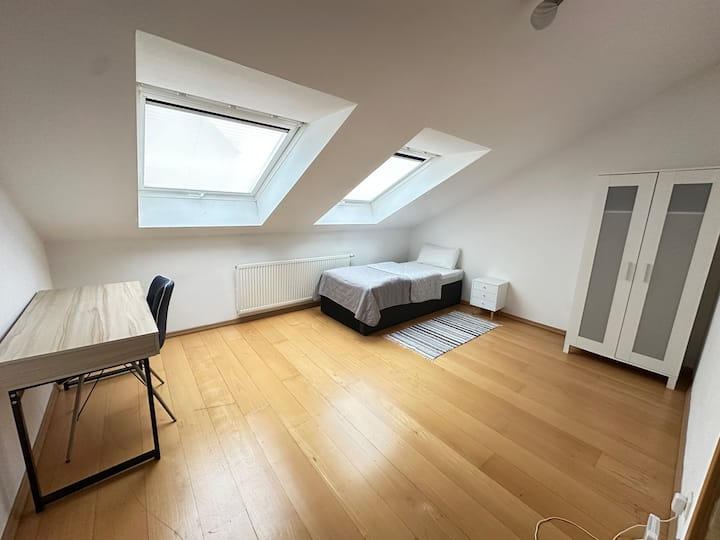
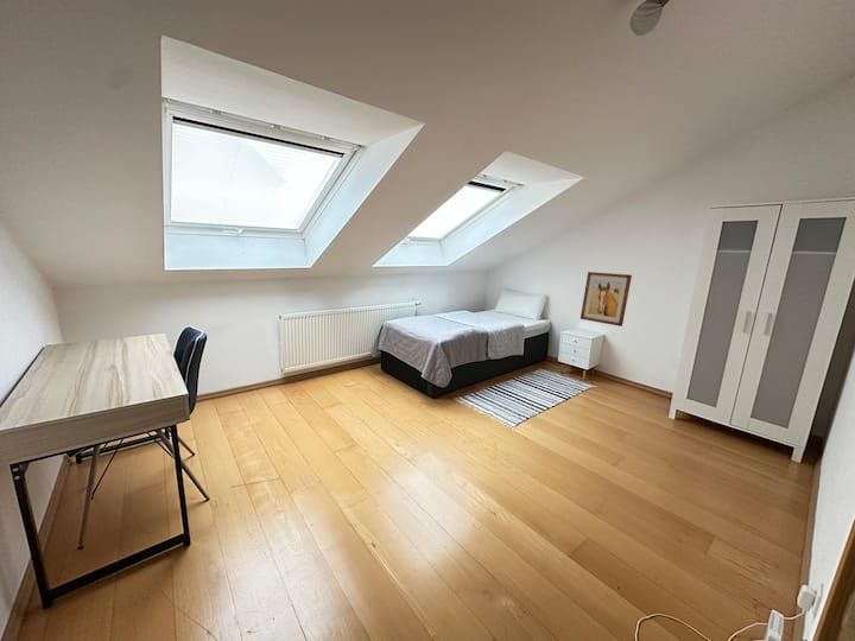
+ wall art [580,271,633,328]
